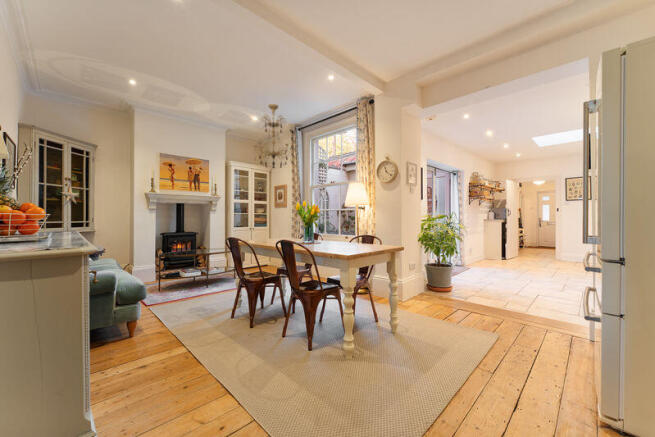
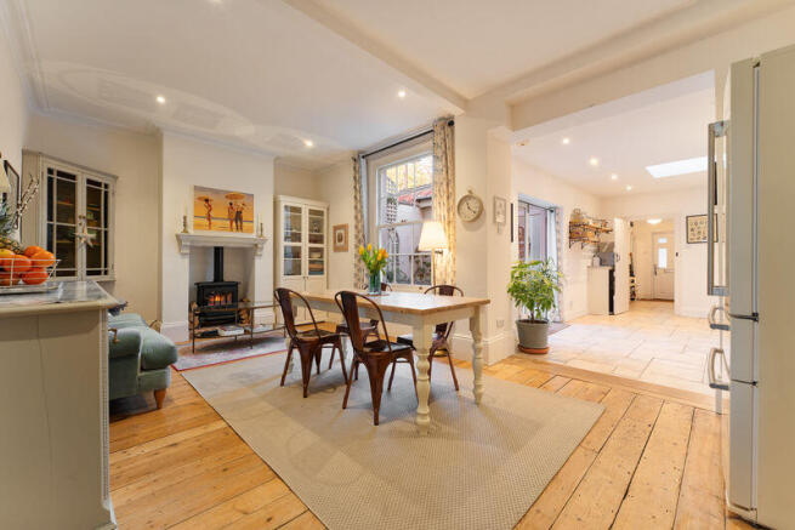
- chandelier [253,103,294,170]
